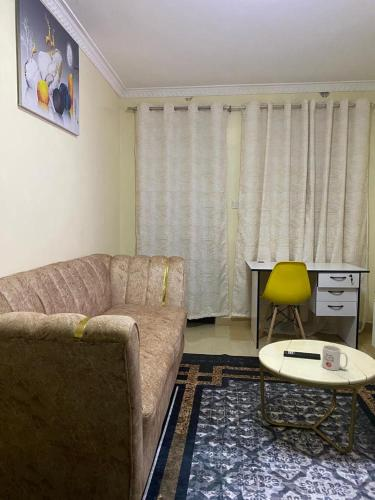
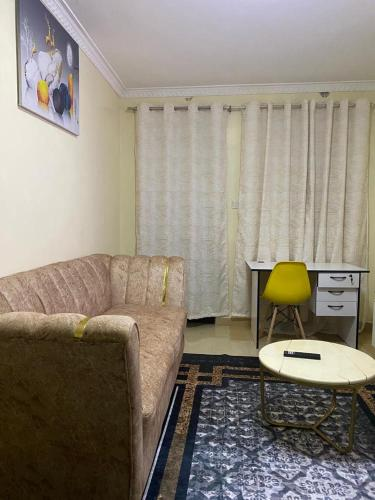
- mug [321,344,349,371]
